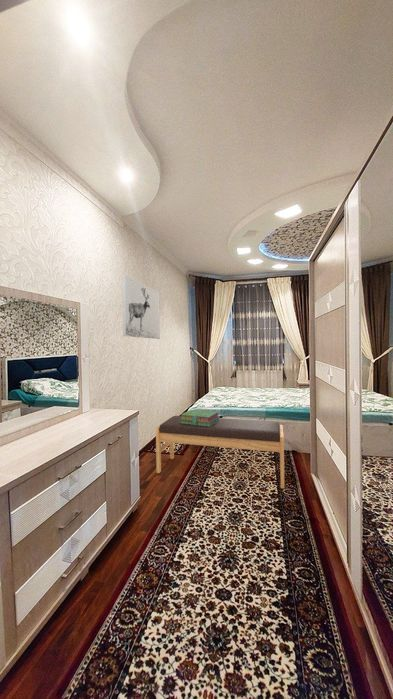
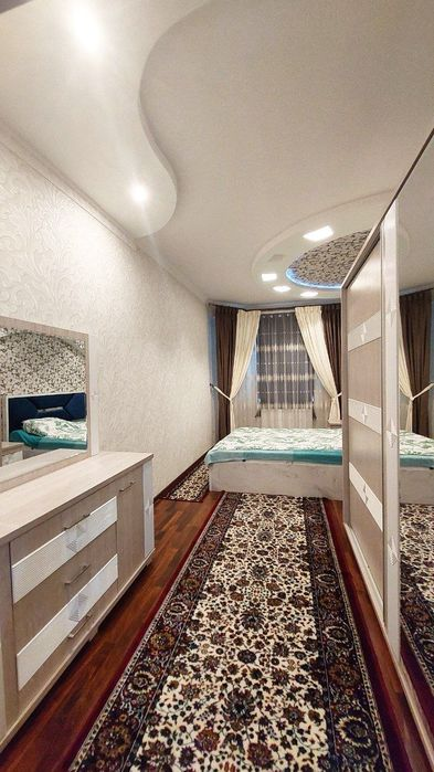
- stack of books [180,409,220,427]
- bench [155,415,285,490]
- wall art [121,274,161,340]
